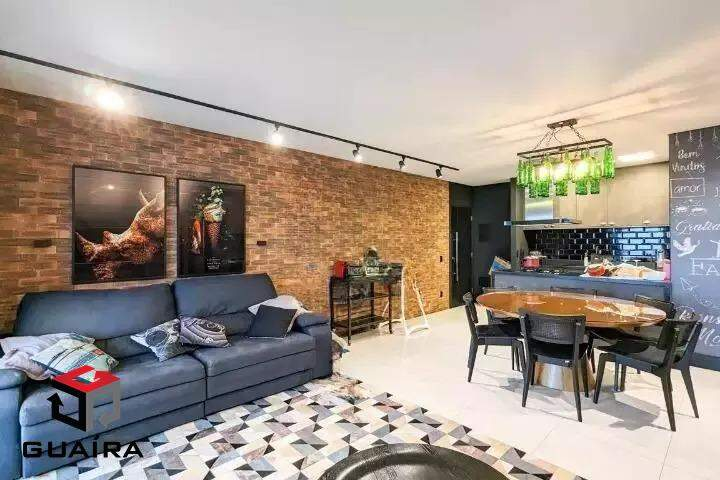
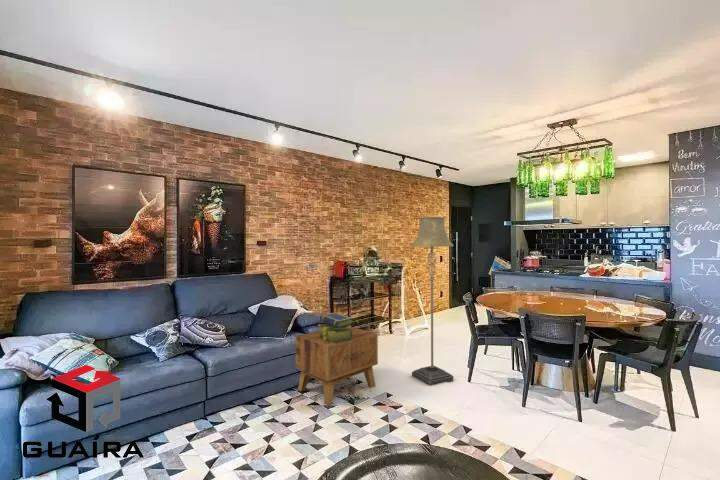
+ stack of books [317,311,354,344]
+ side table [295,326,379,406]
+ floor lamp [410,216,454,387]
